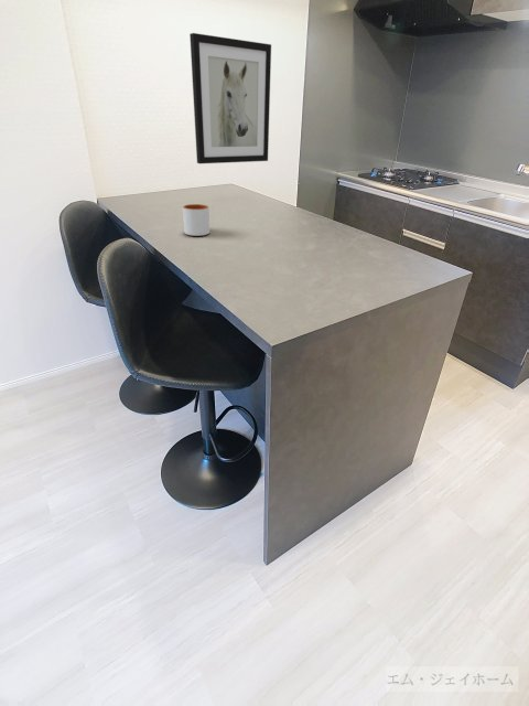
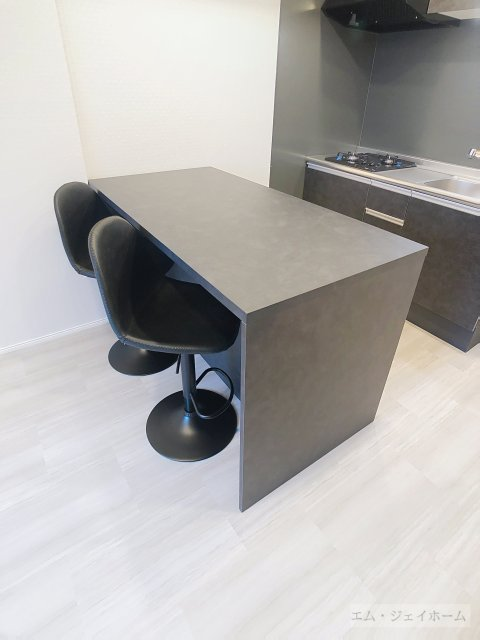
- mug [182,203,210,237]
- wall art [188,32,272,164]
